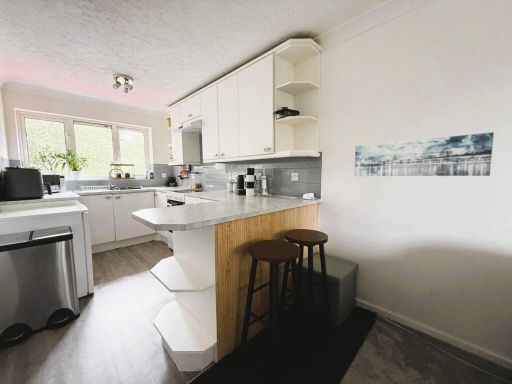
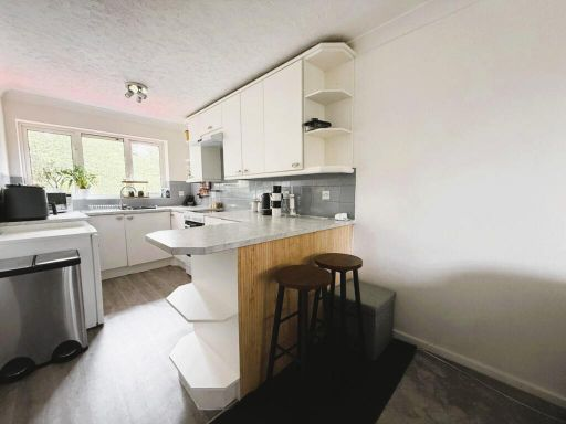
- wall art [354,131,495,177]
